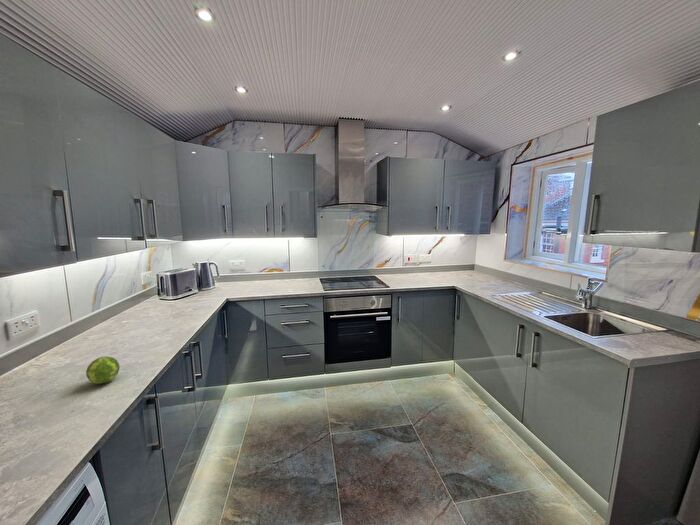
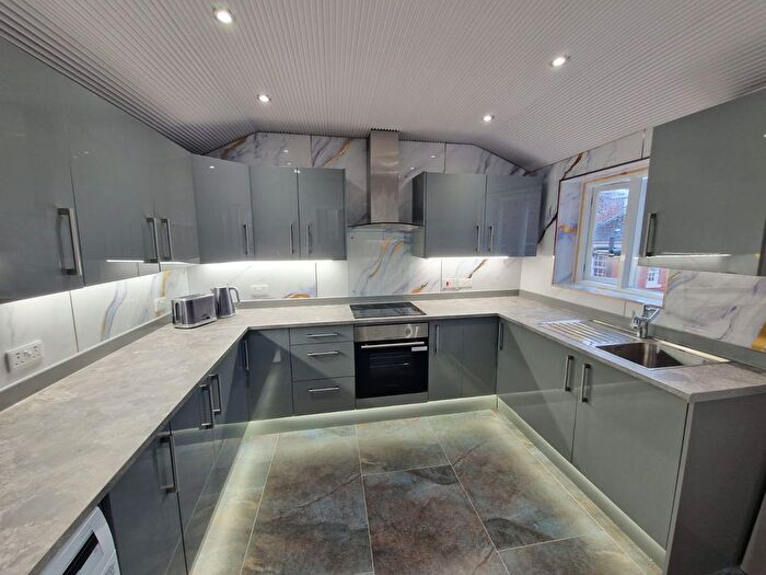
- fruit [85,355,121,385]
